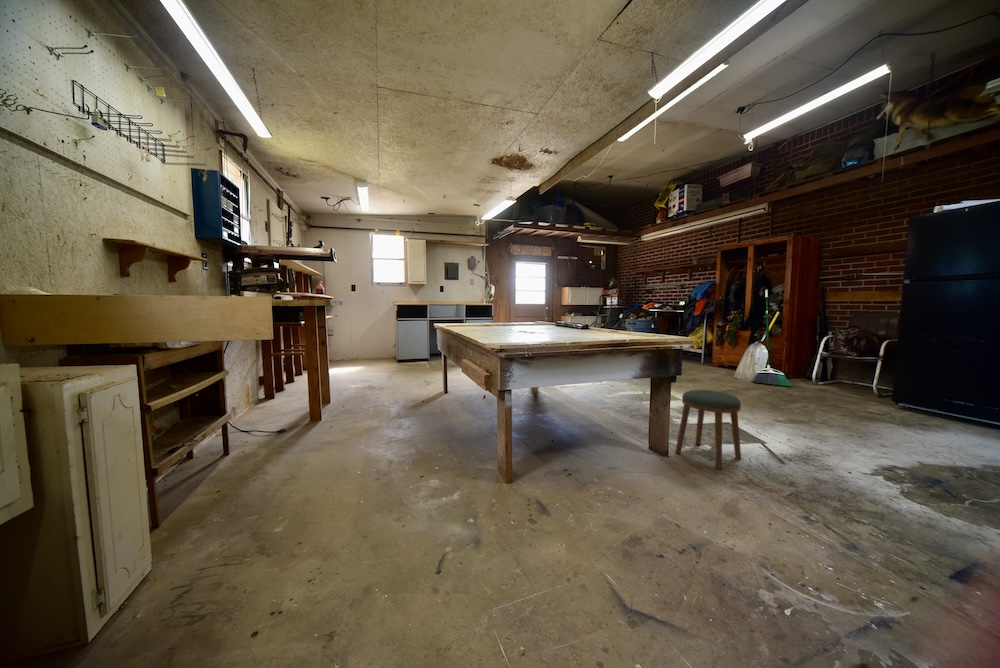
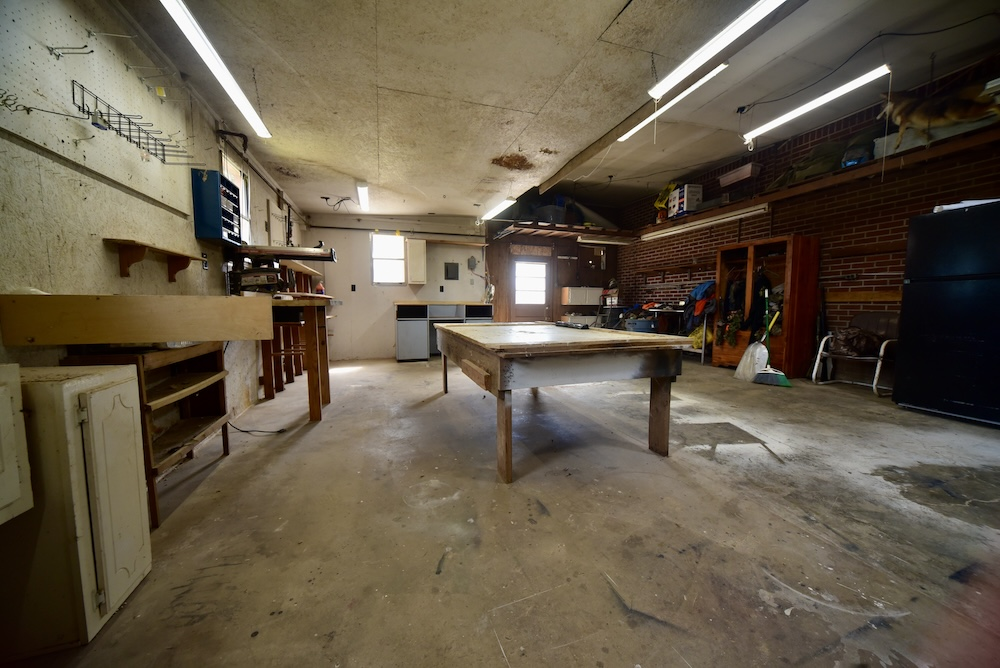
- stool [674,389,742,471]
